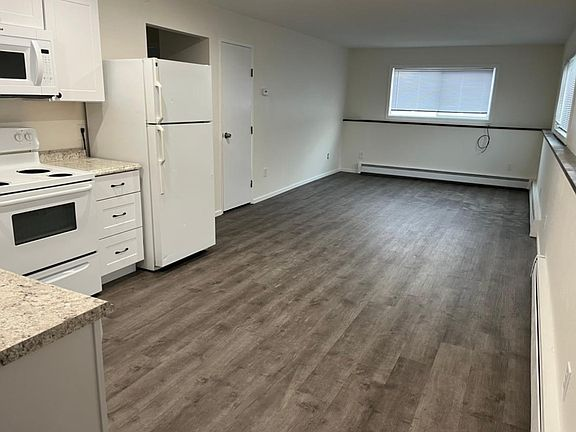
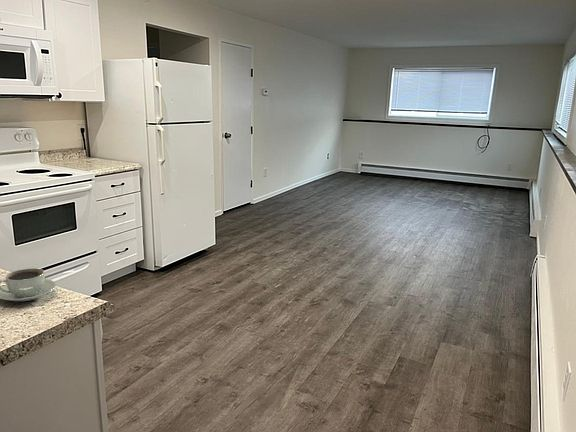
+ coffee cup [0,267,57,302]
